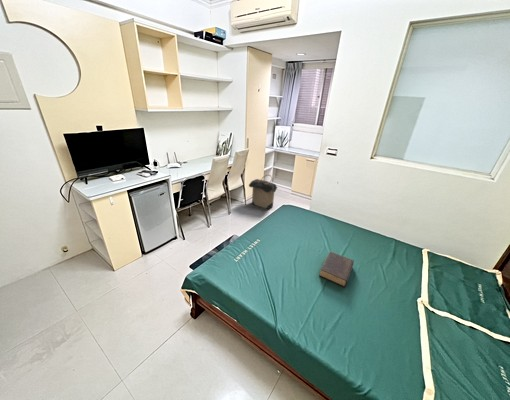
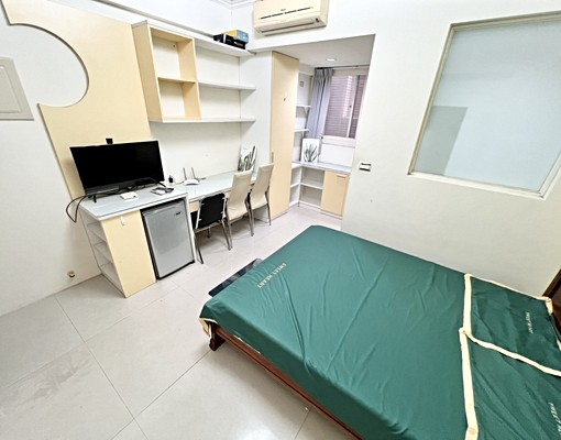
- book [318,251,355,288]
- laundry hamper [248,174,279,210]
